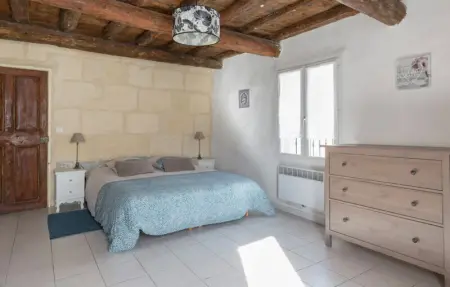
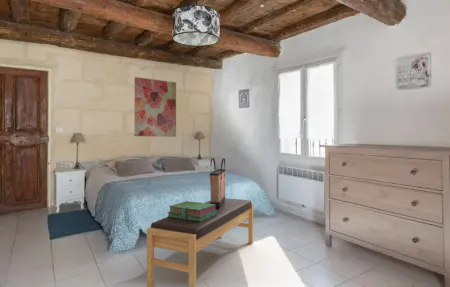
+ shopping bag [208,157,227,209]
+ stack of books [166,200,217,222]
+ wall art [134,76,177,138]
+ bench [146,197,254,287]
